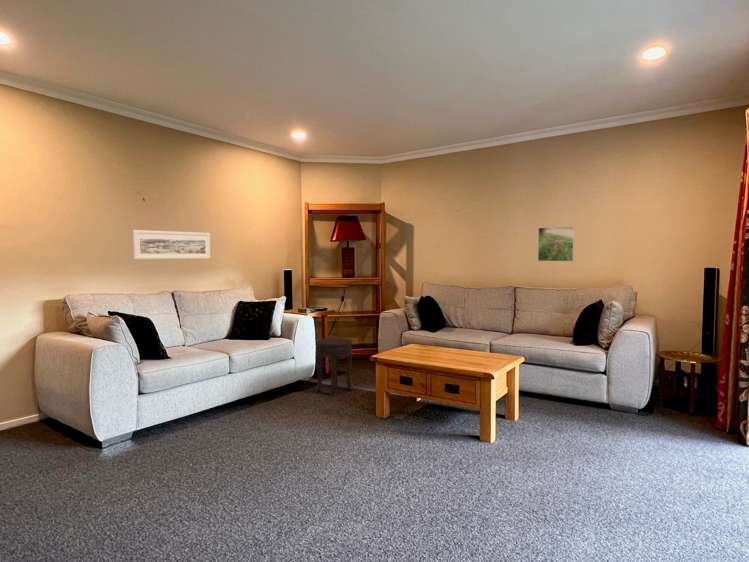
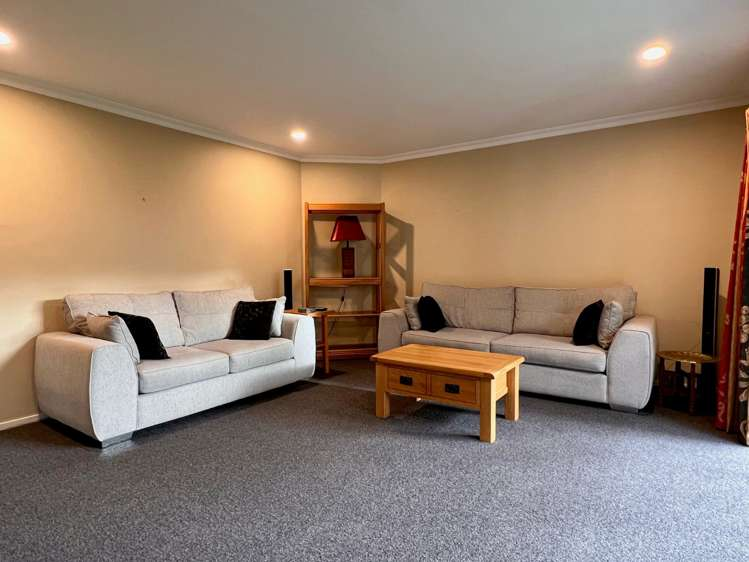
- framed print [537,225,576,263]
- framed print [132,229,211,260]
- side table [315,337,353,396]
